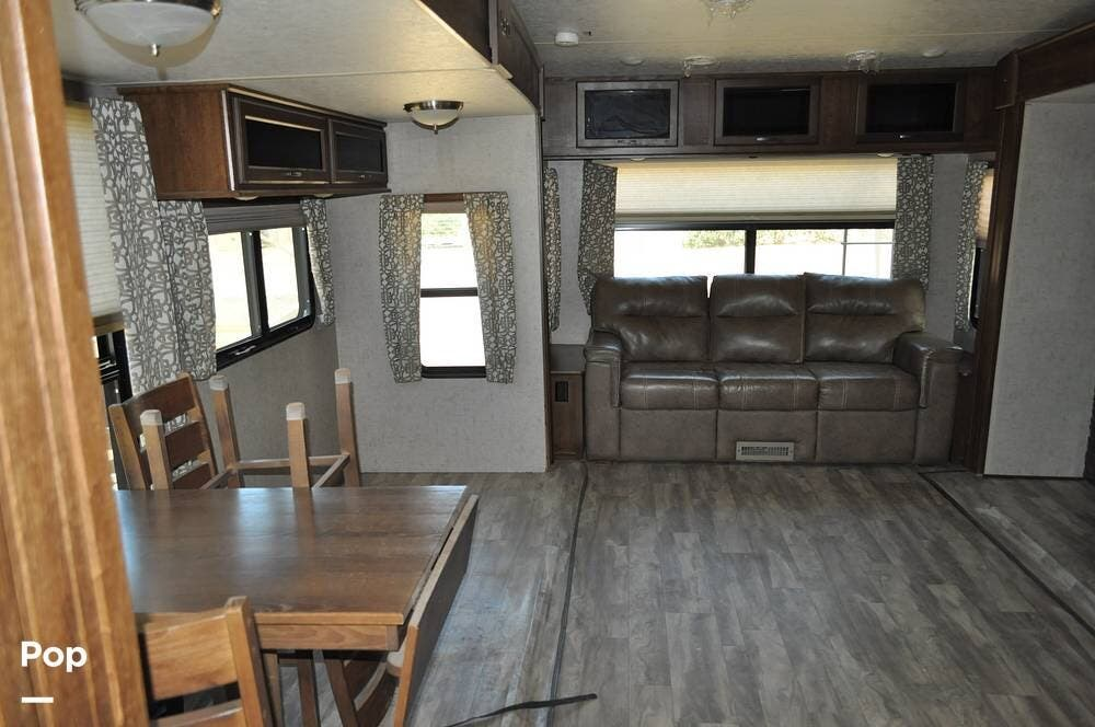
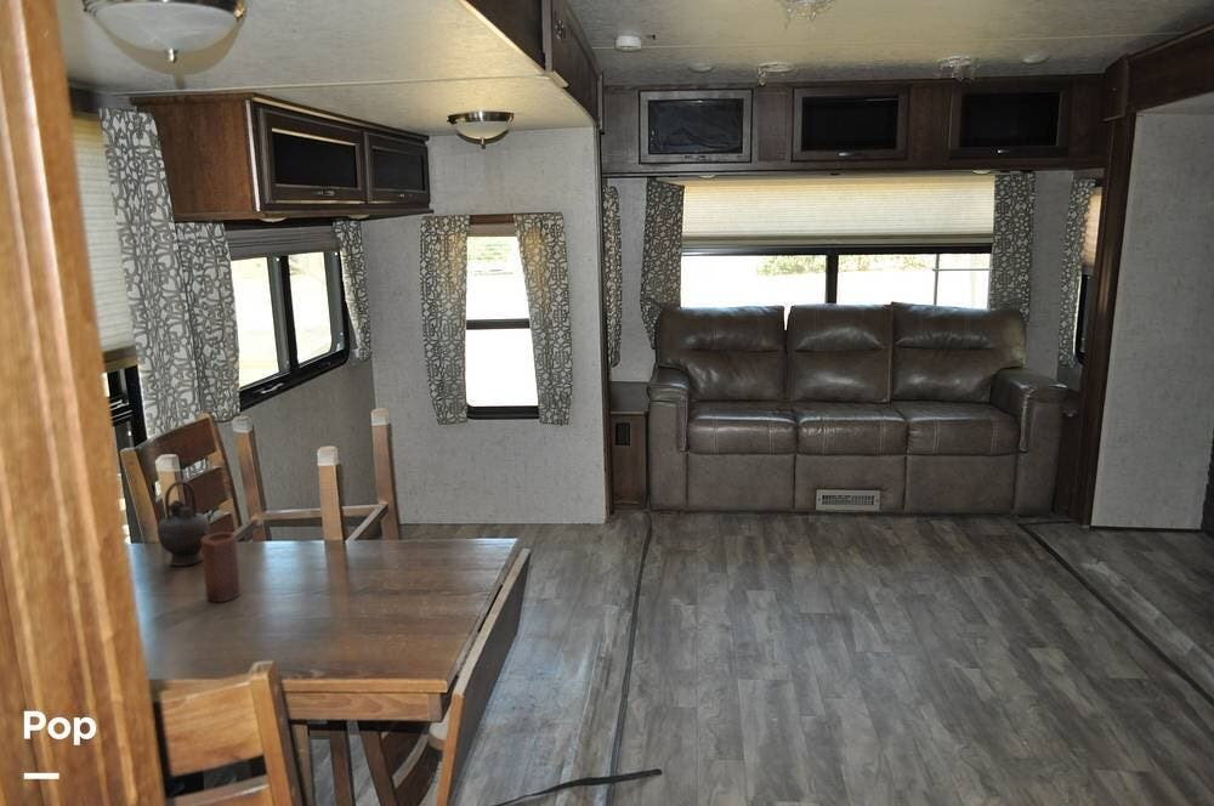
+ teapot [155,479,217,567]
+ candle [202,530,242,603]
